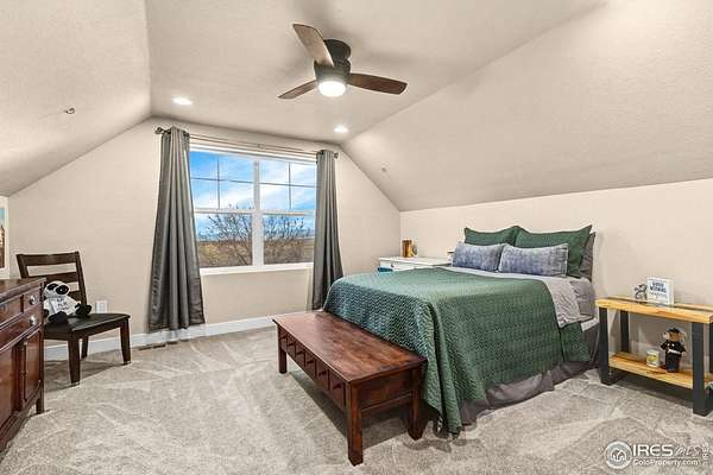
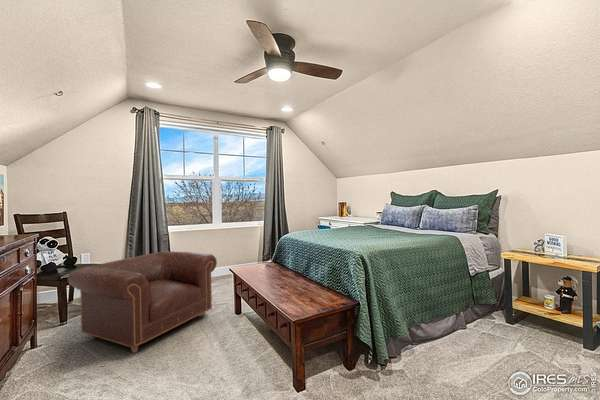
+ armchair [67,250,218,354]
